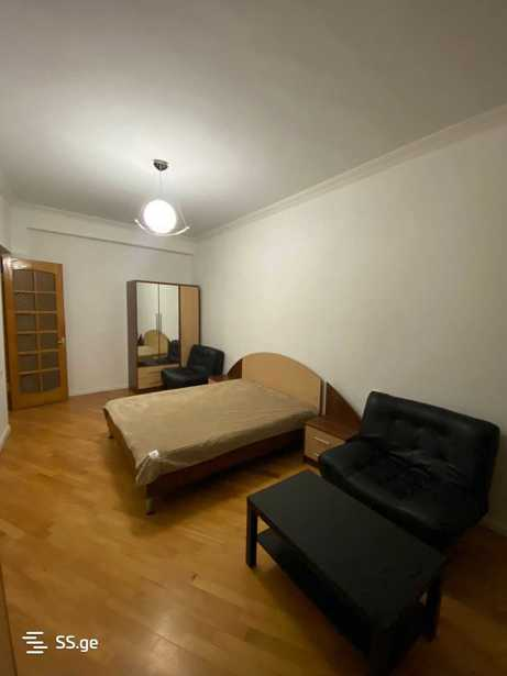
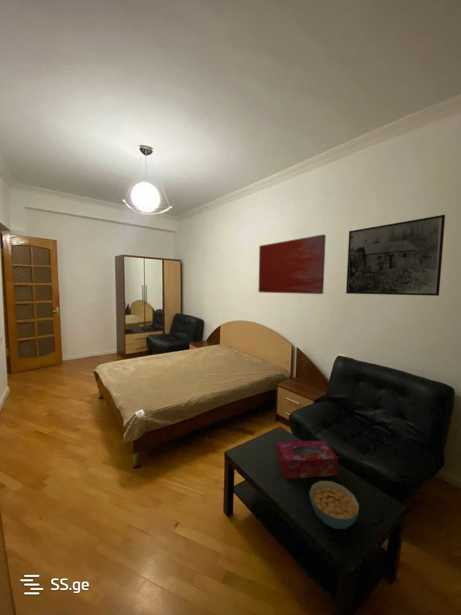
+ tissue box [276,439,339,480]
+ wall art [258,233,327,295]
+ cereal bowl [308,480,360,530]
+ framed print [345,214,446,297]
